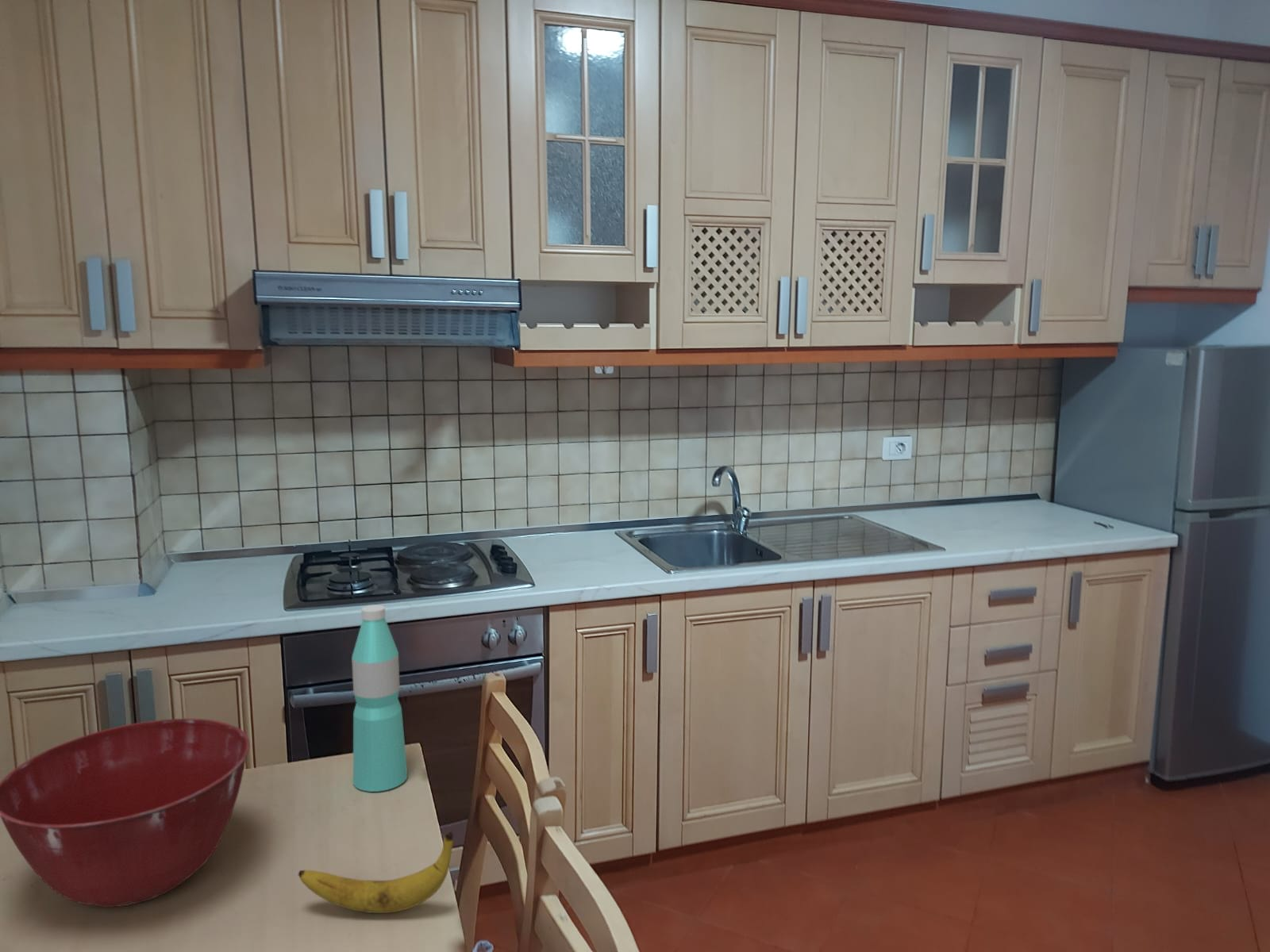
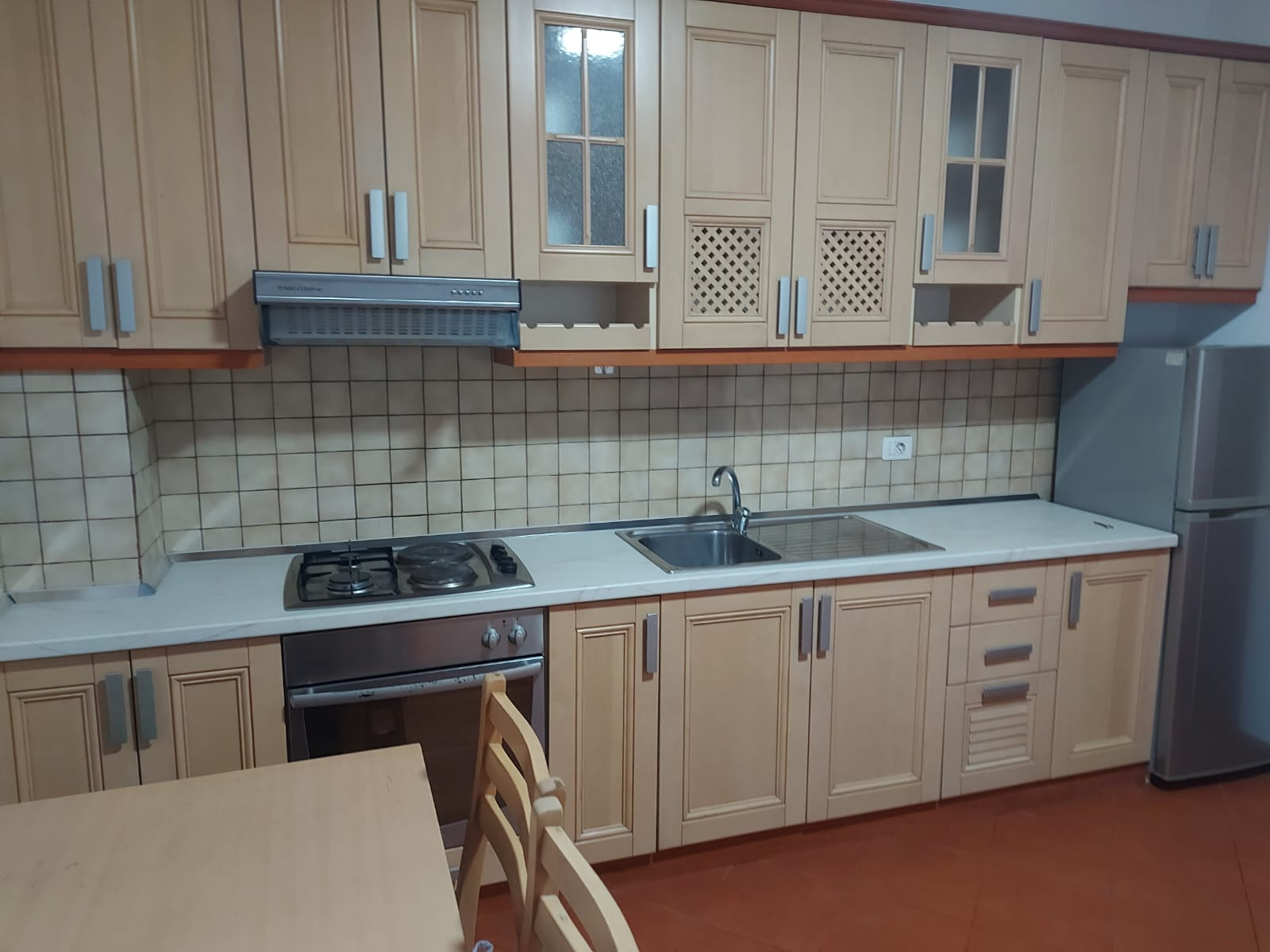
- water bottle [351,605,408,793]
- banana [298,831,454,914]
- mixing bowl [0,718,251,908]
